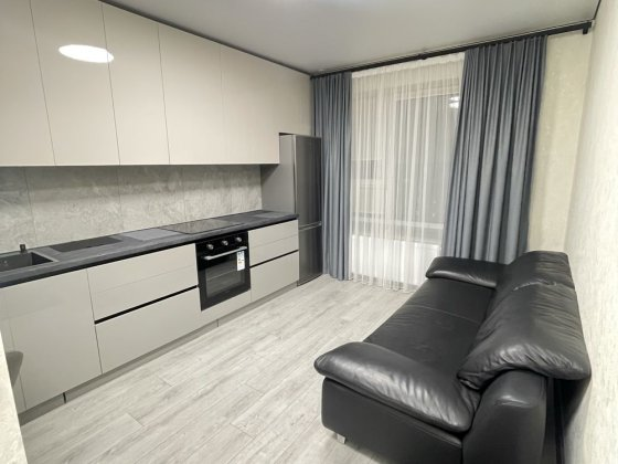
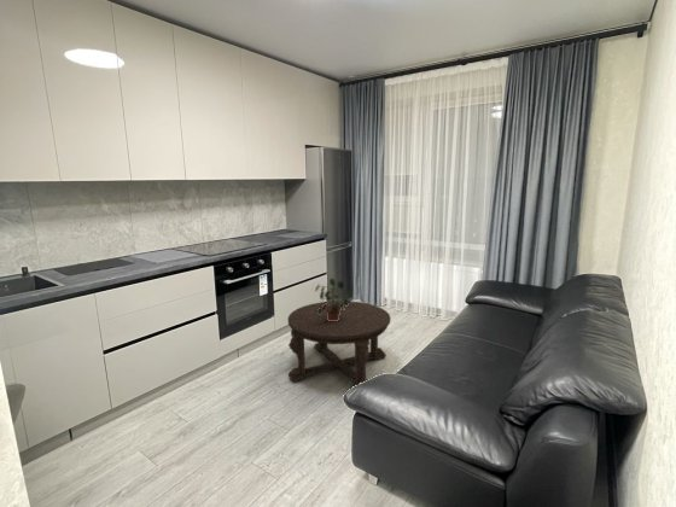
+ coffee table [286,299,391,386]
+ potted plant [314,276,354,321]
